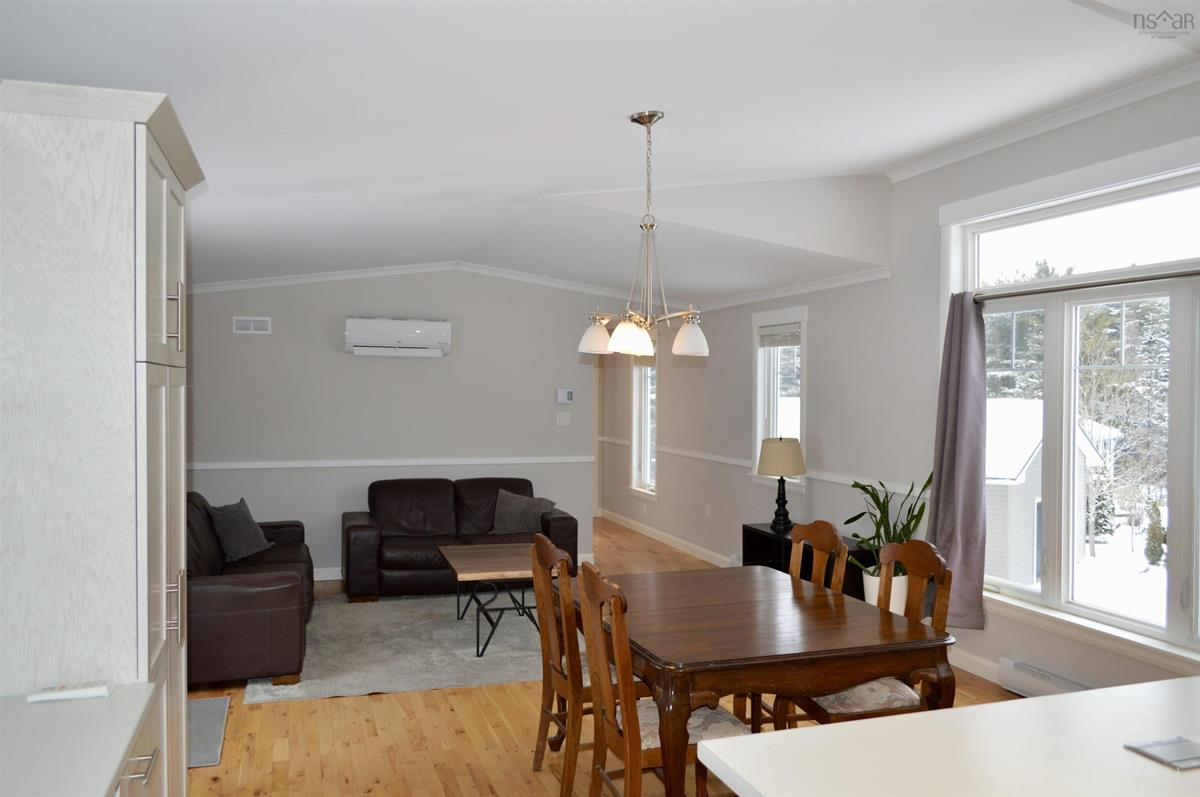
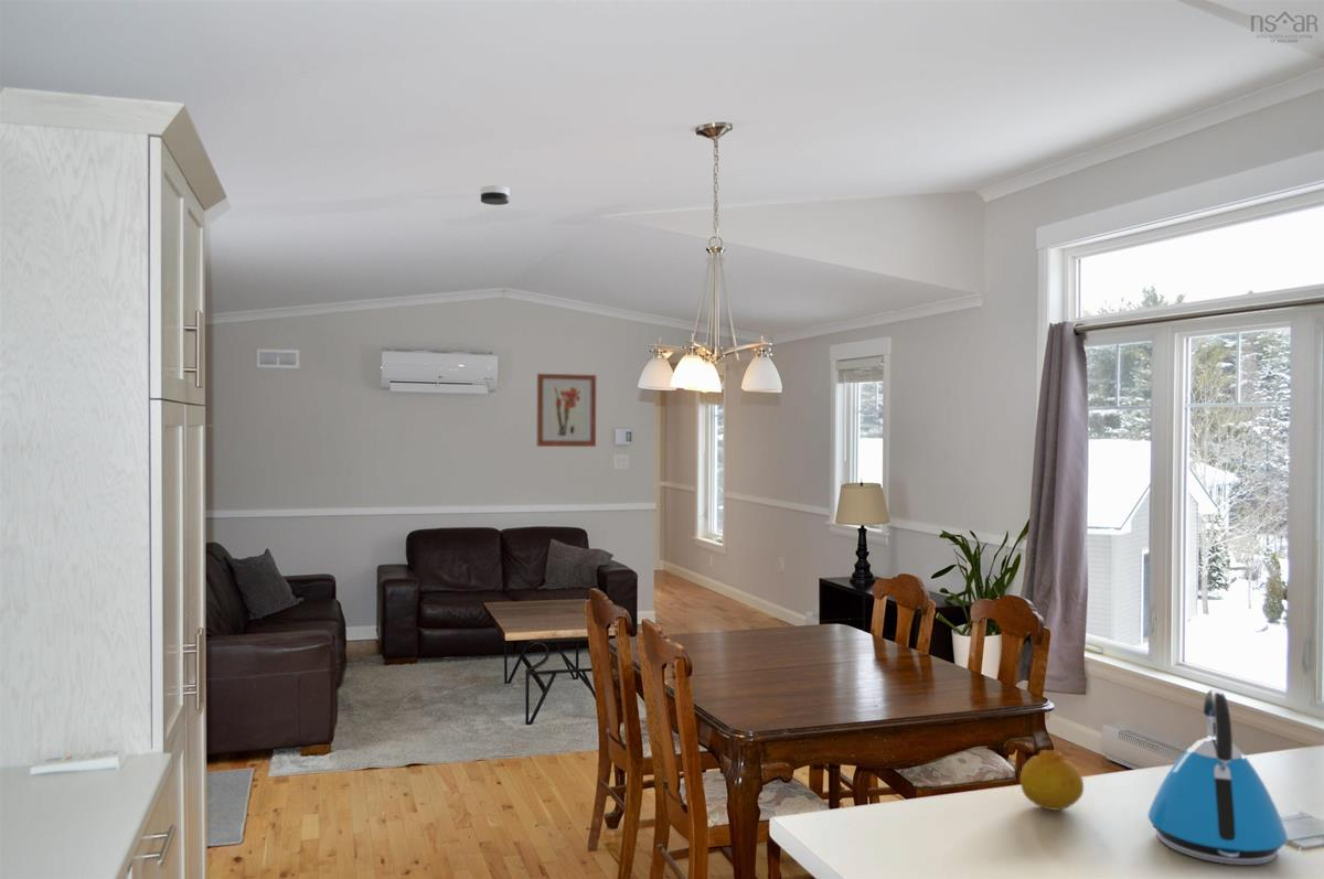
+ fruit [1019,749,1085,812]
+ kettle [1146,688,1289,866]
+ wall art [536,373,597,448]
+ smoke detector [480,184,510,206]
